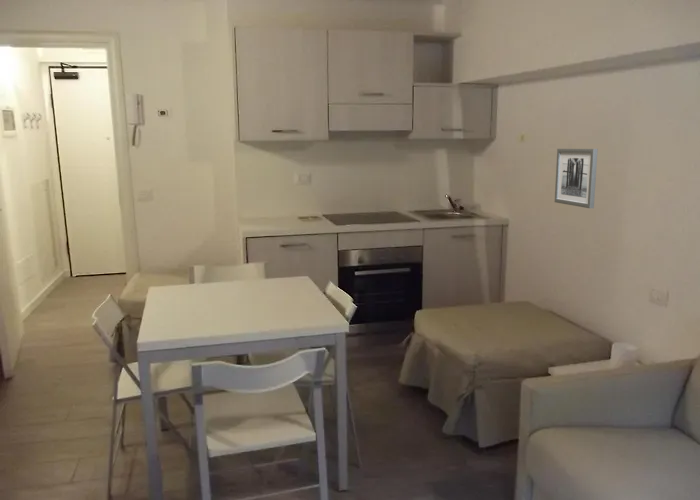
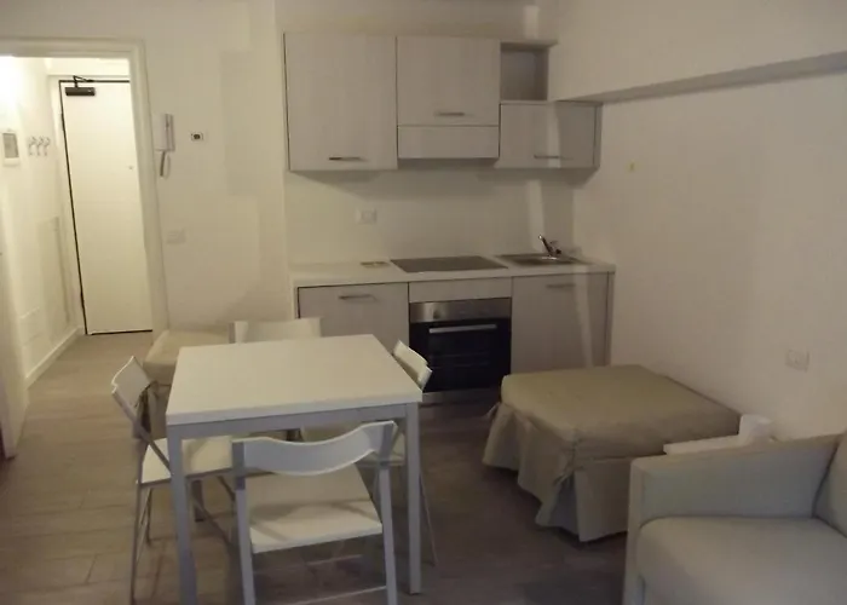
- wall art [554,148,599,209]
